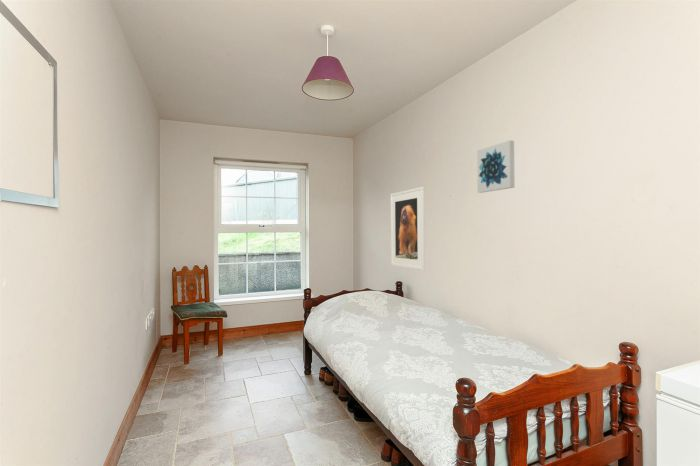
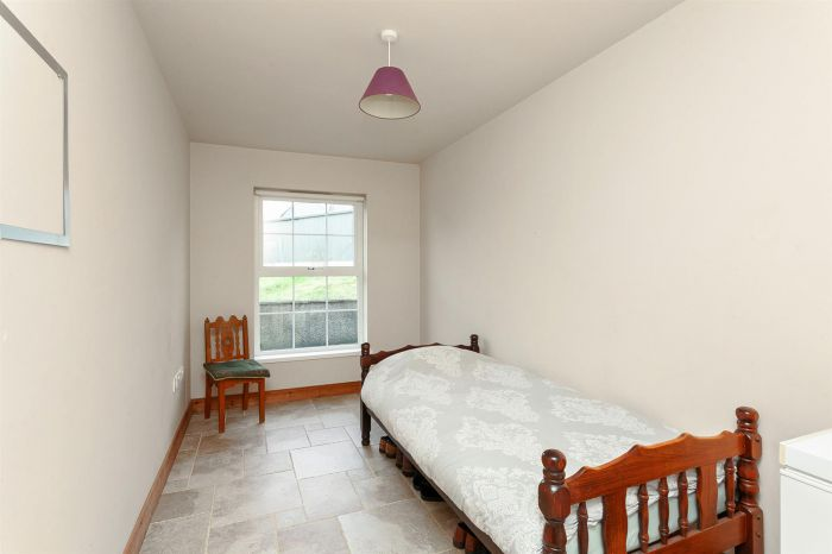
- wall art [476,139,516,194]
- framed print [389,186,426,271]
